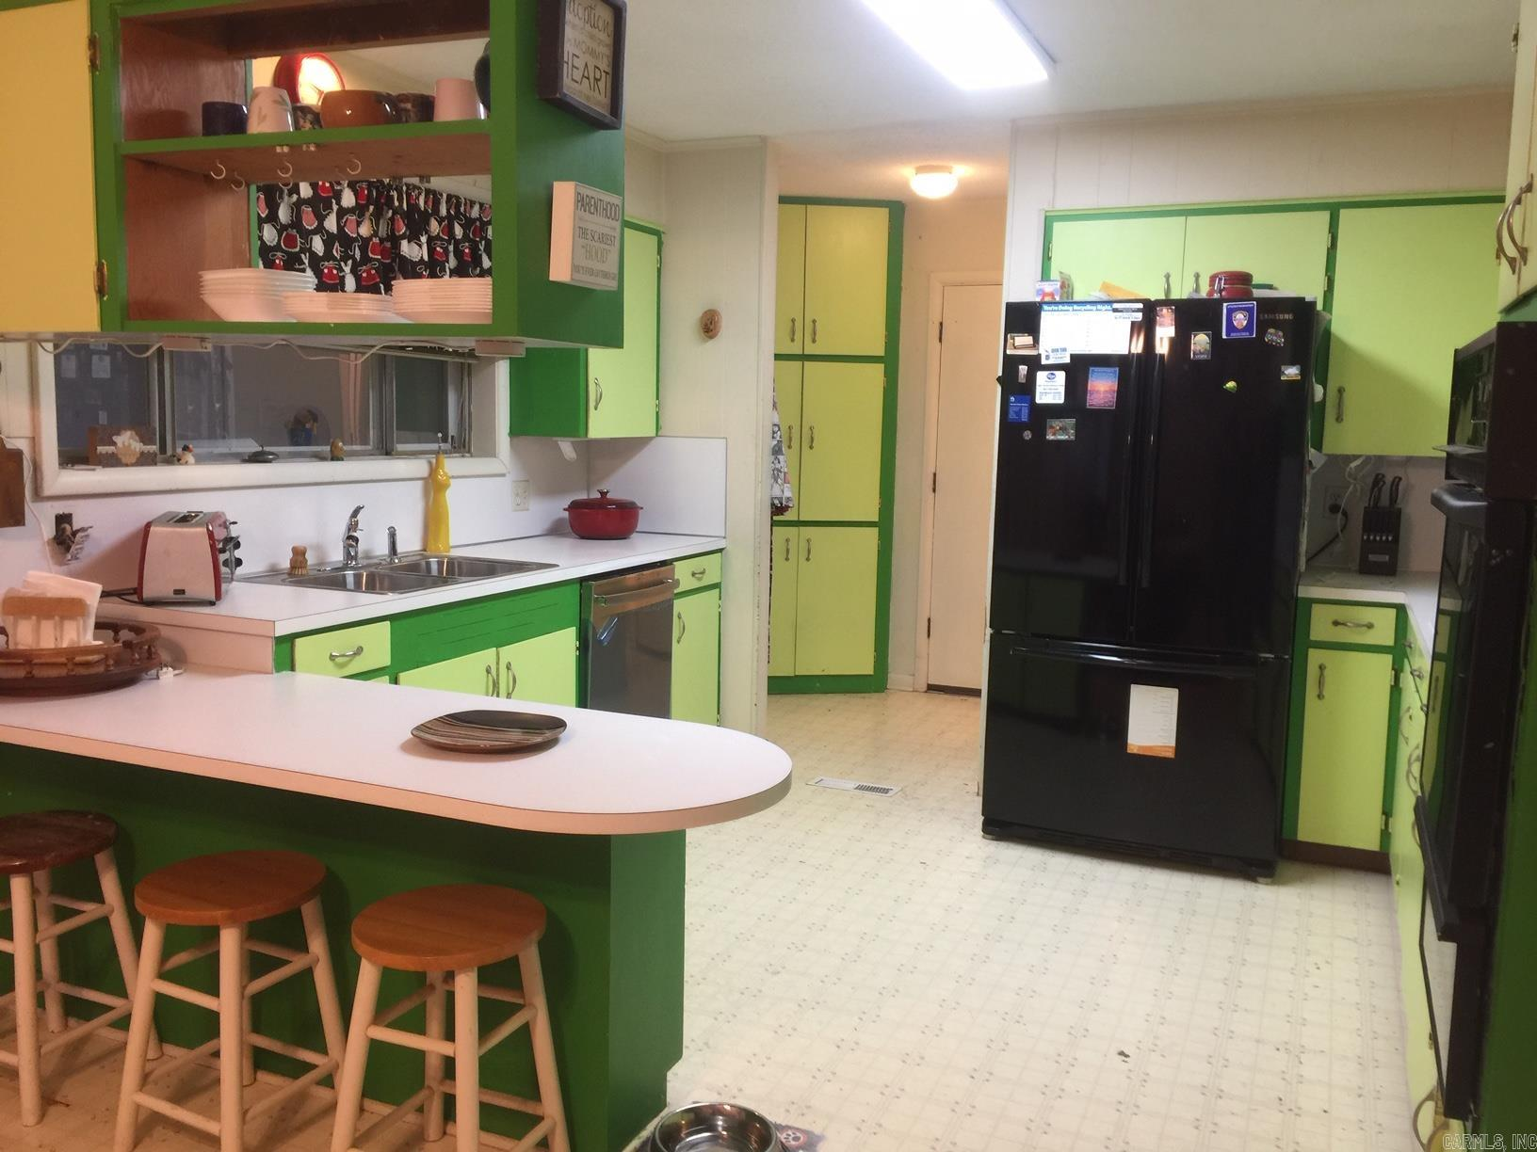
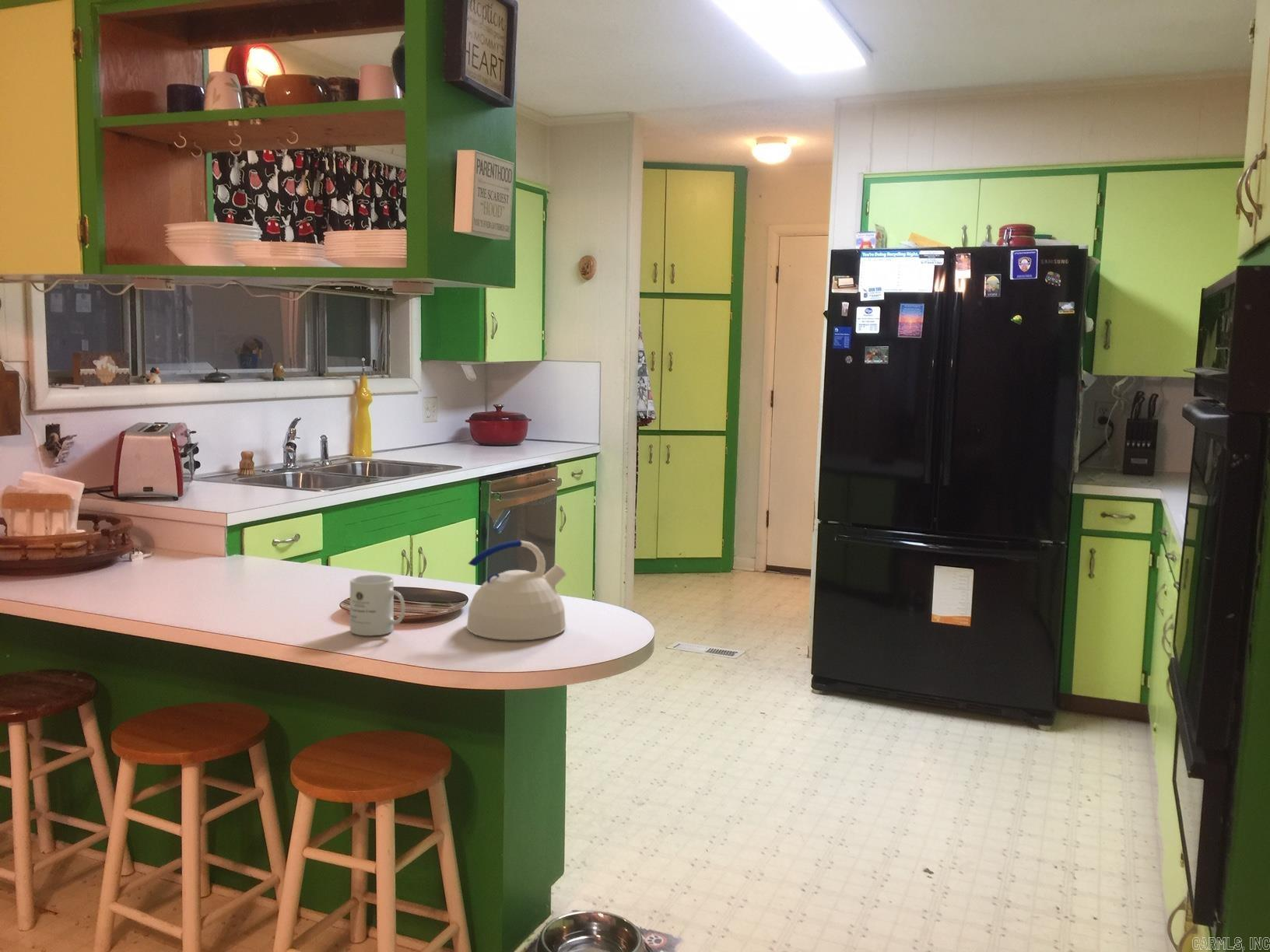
+ mug [349,574,405,636]
+ kettle [465,539,567,641]
